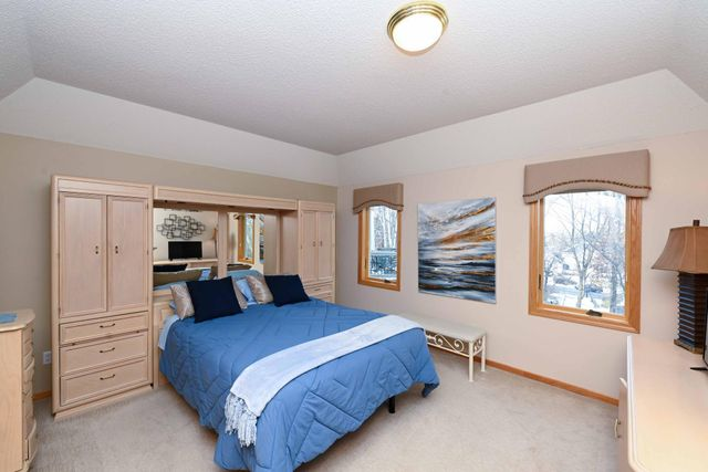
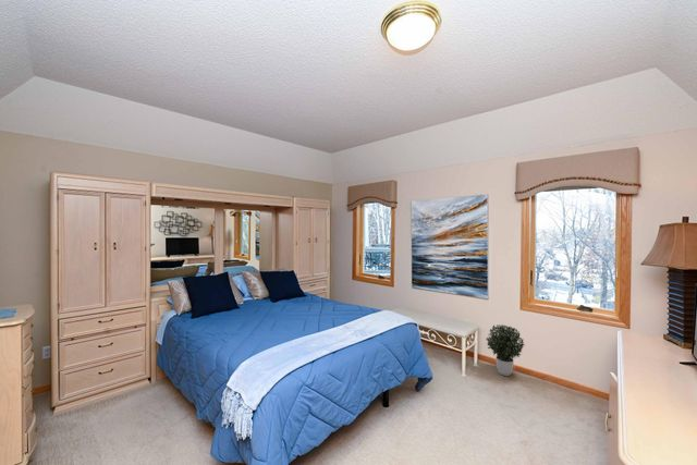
+ potted plant [485,323,526,377]
